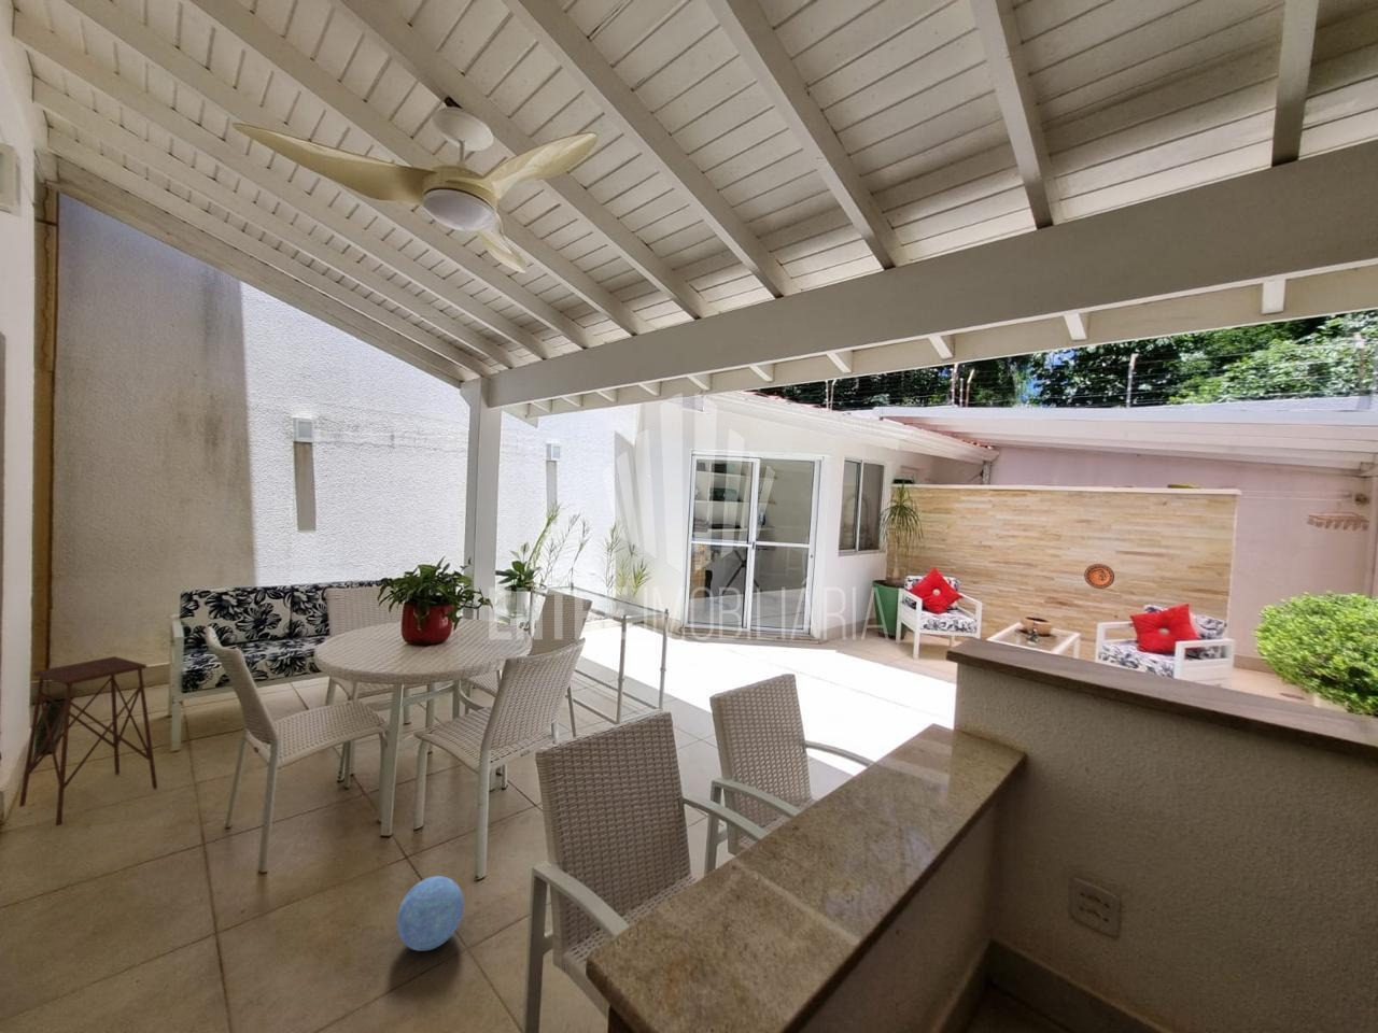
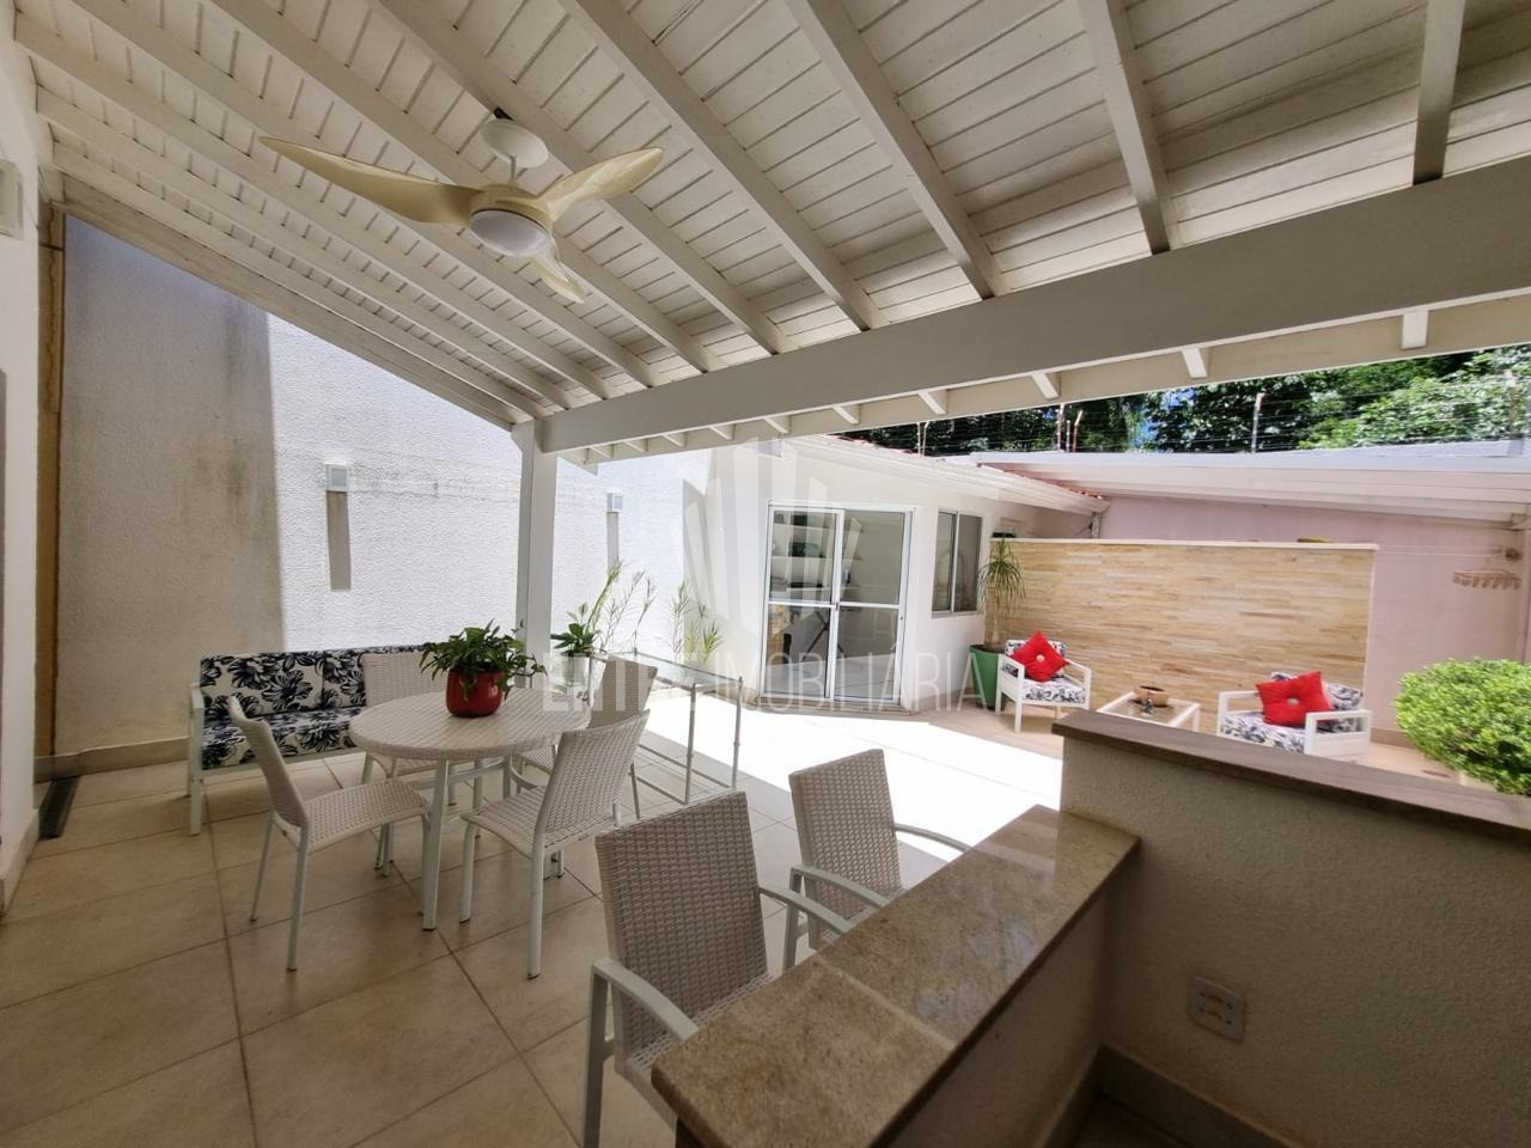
- decorative plate [1083,563,1115,589]
- side table [18,655,158,827]
- ball [395,875,465,953]
